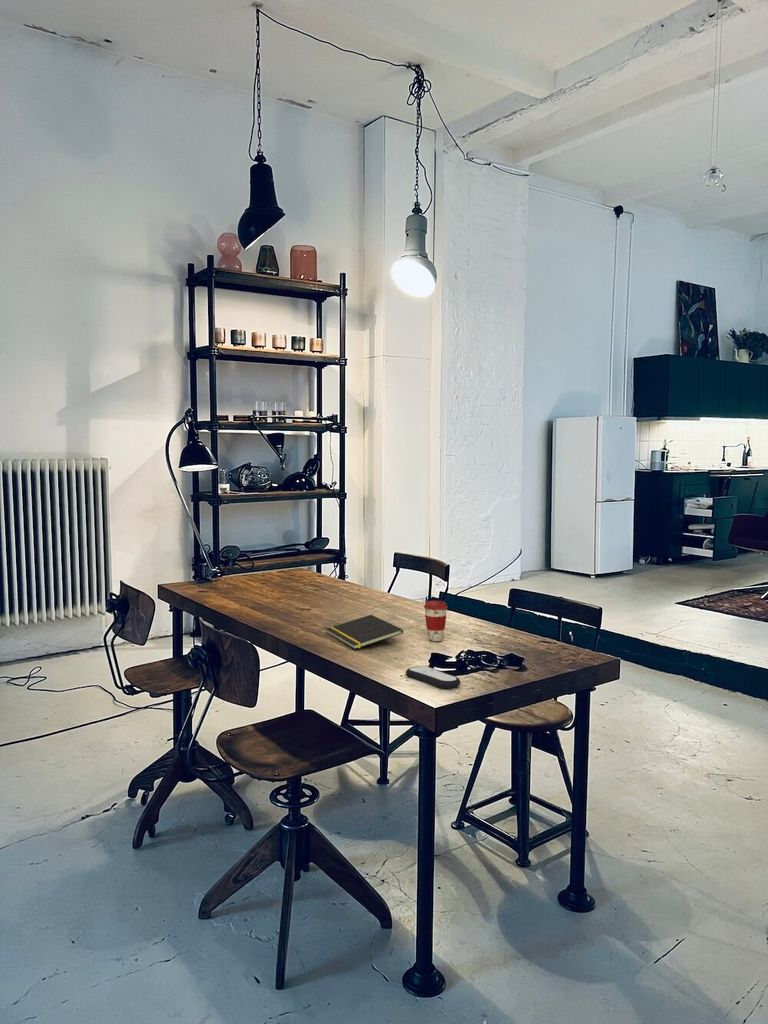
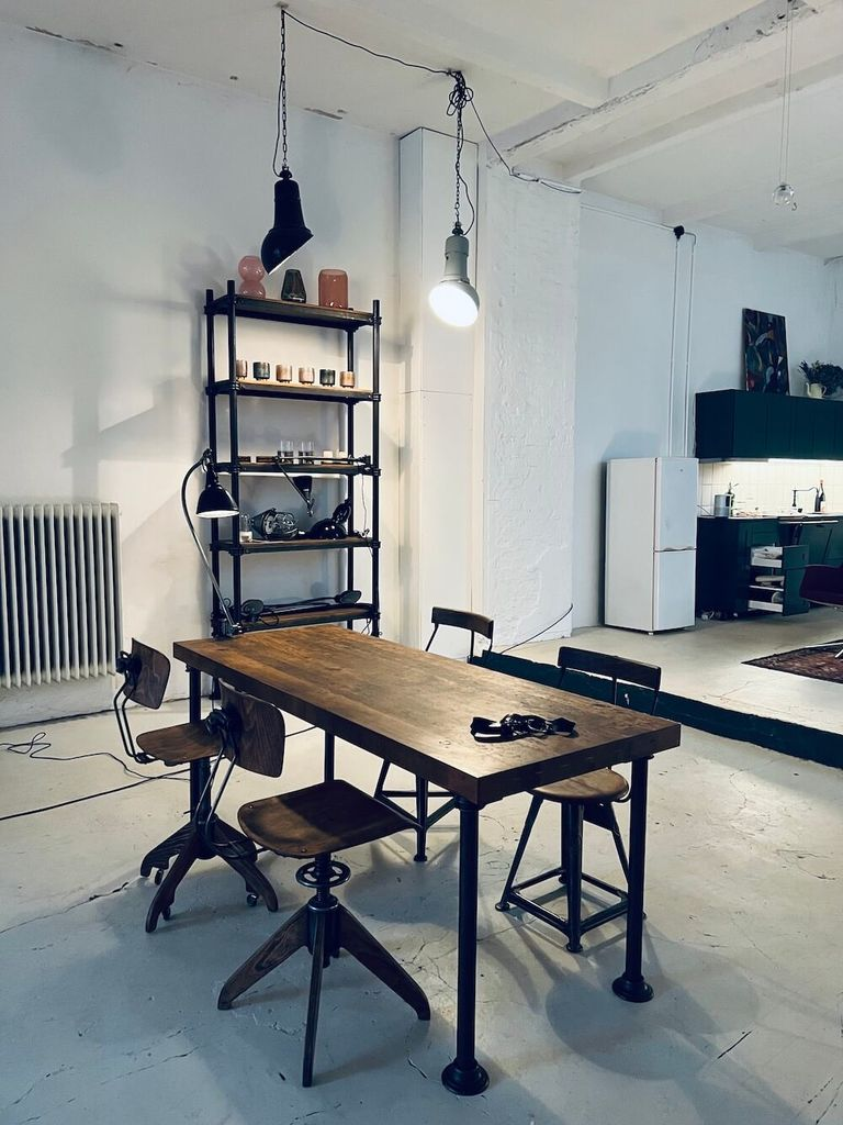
- coffee cup [423,600,448,642]
- remote control [405,665,462,690]
- notepad [325,614,404,650]
